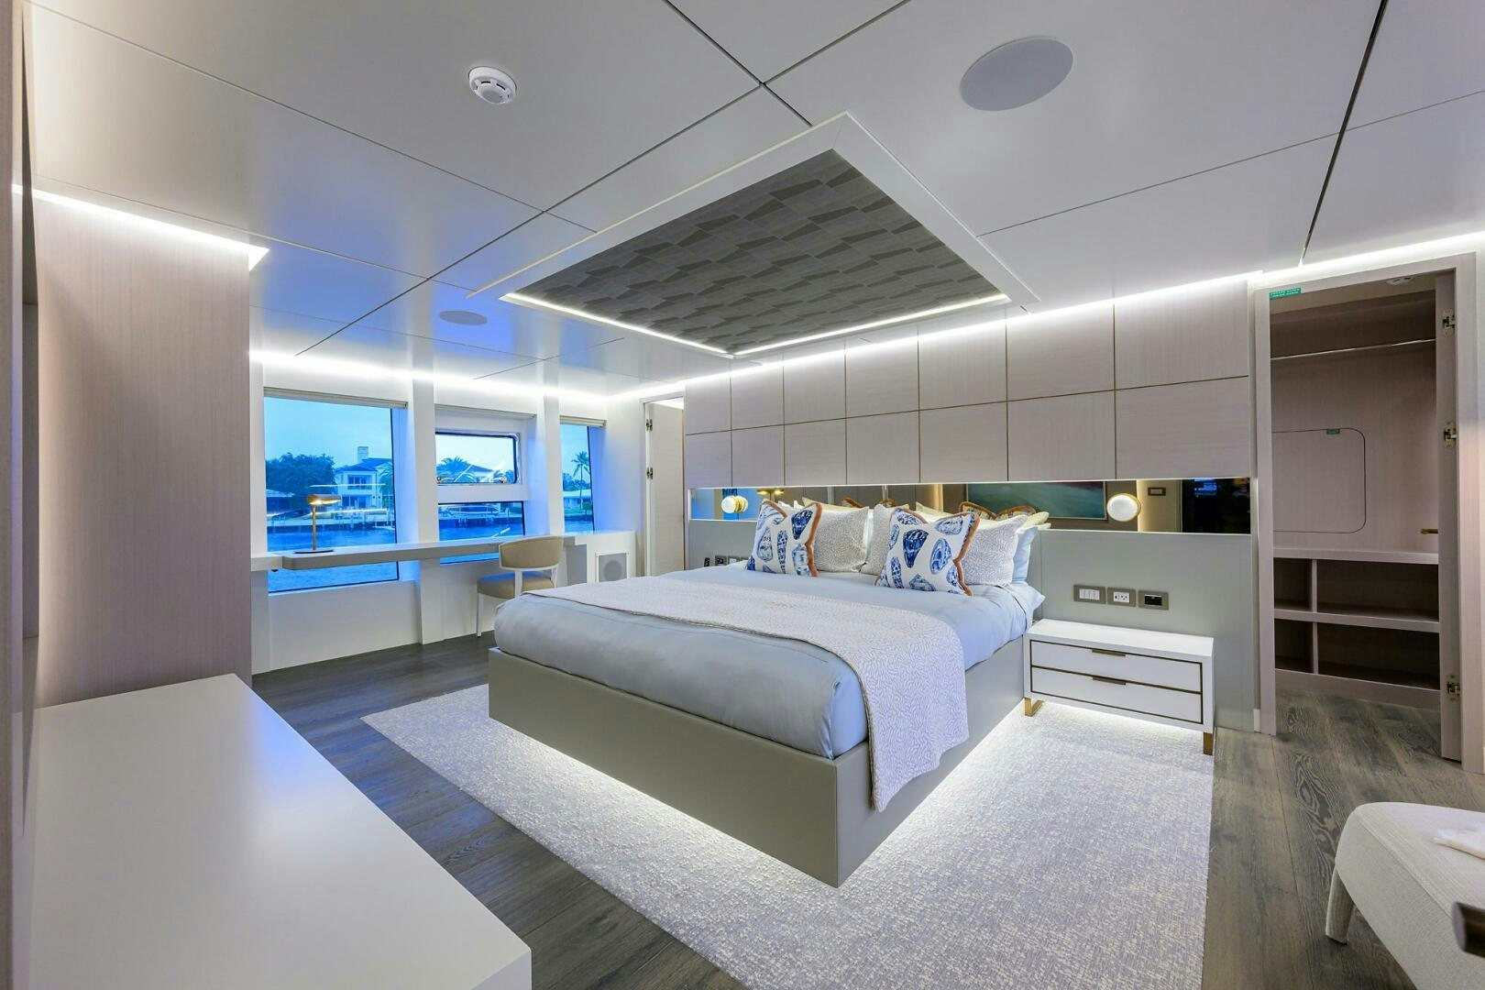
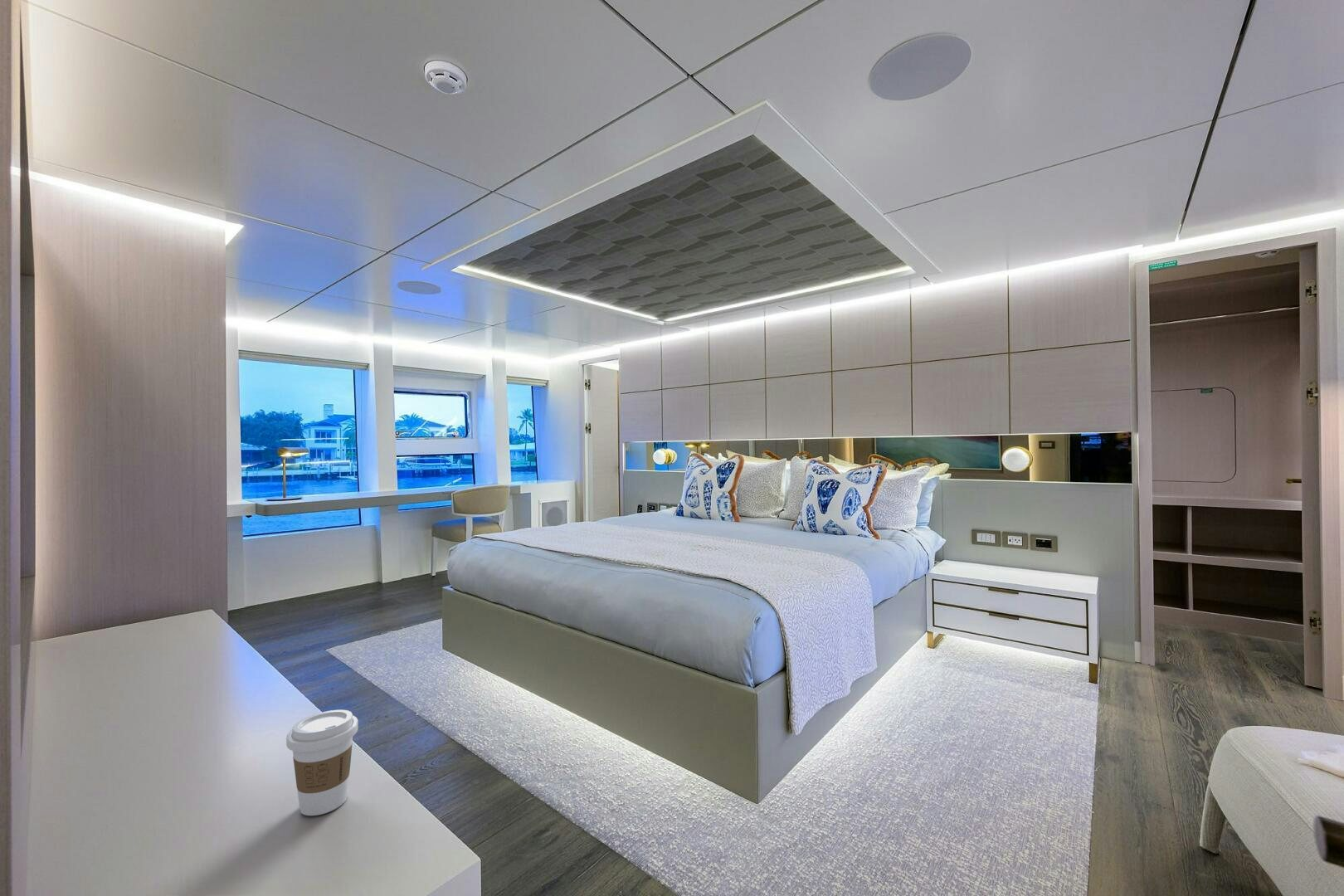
+ coffee cup [285,709,359,816]
